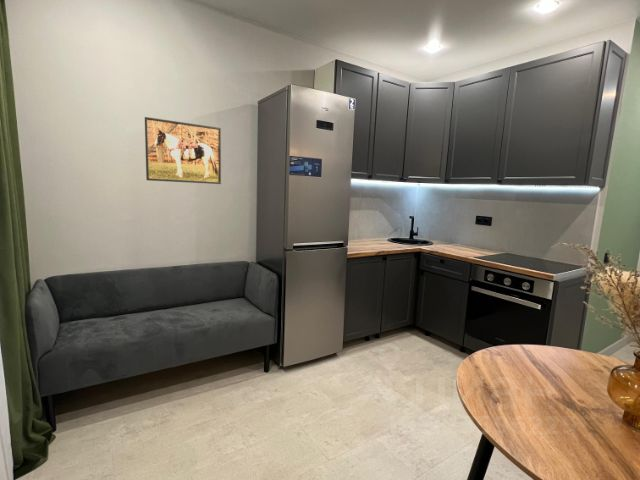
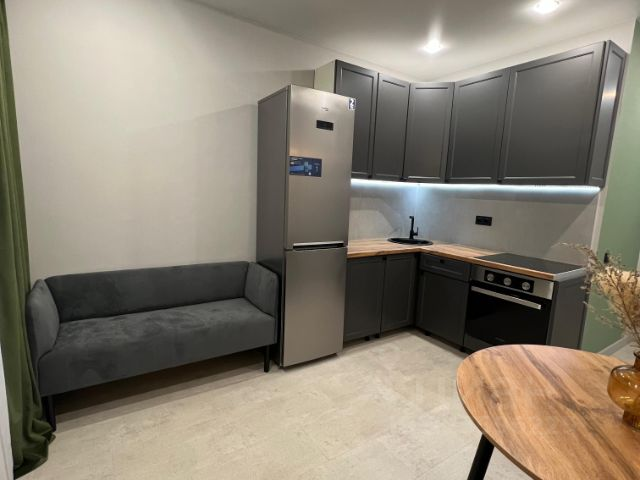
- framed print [144,116,222,185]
